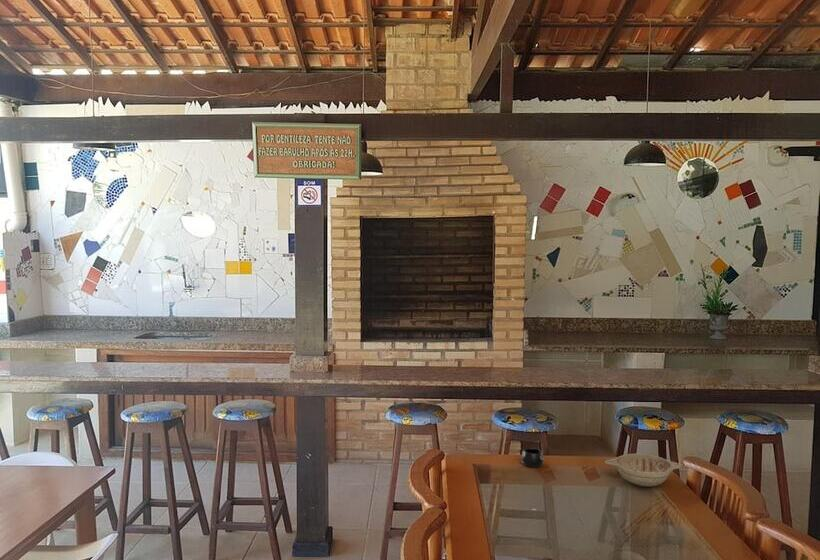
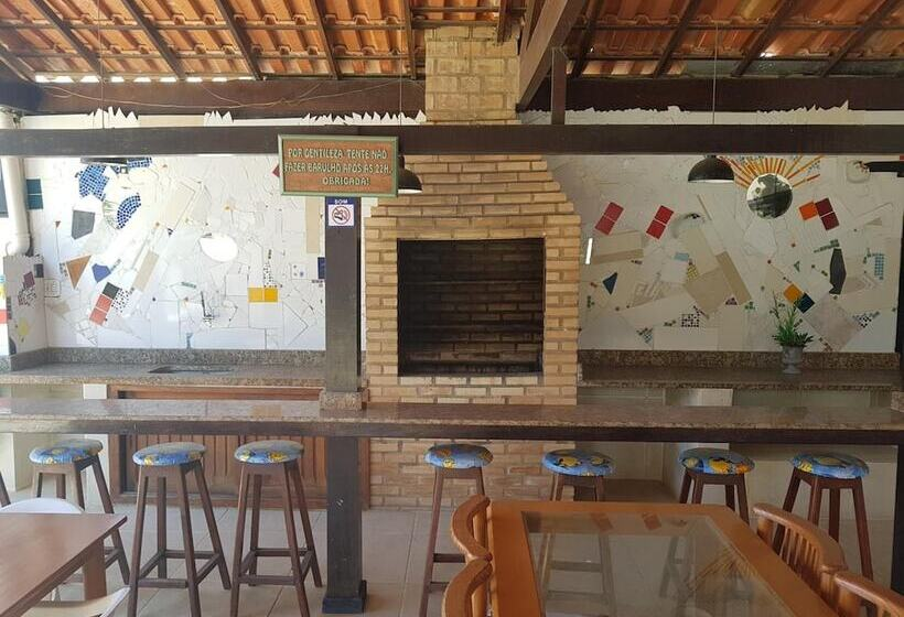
- mug [520,446,545,468]
- decorative bowl [604,453,682,488]
